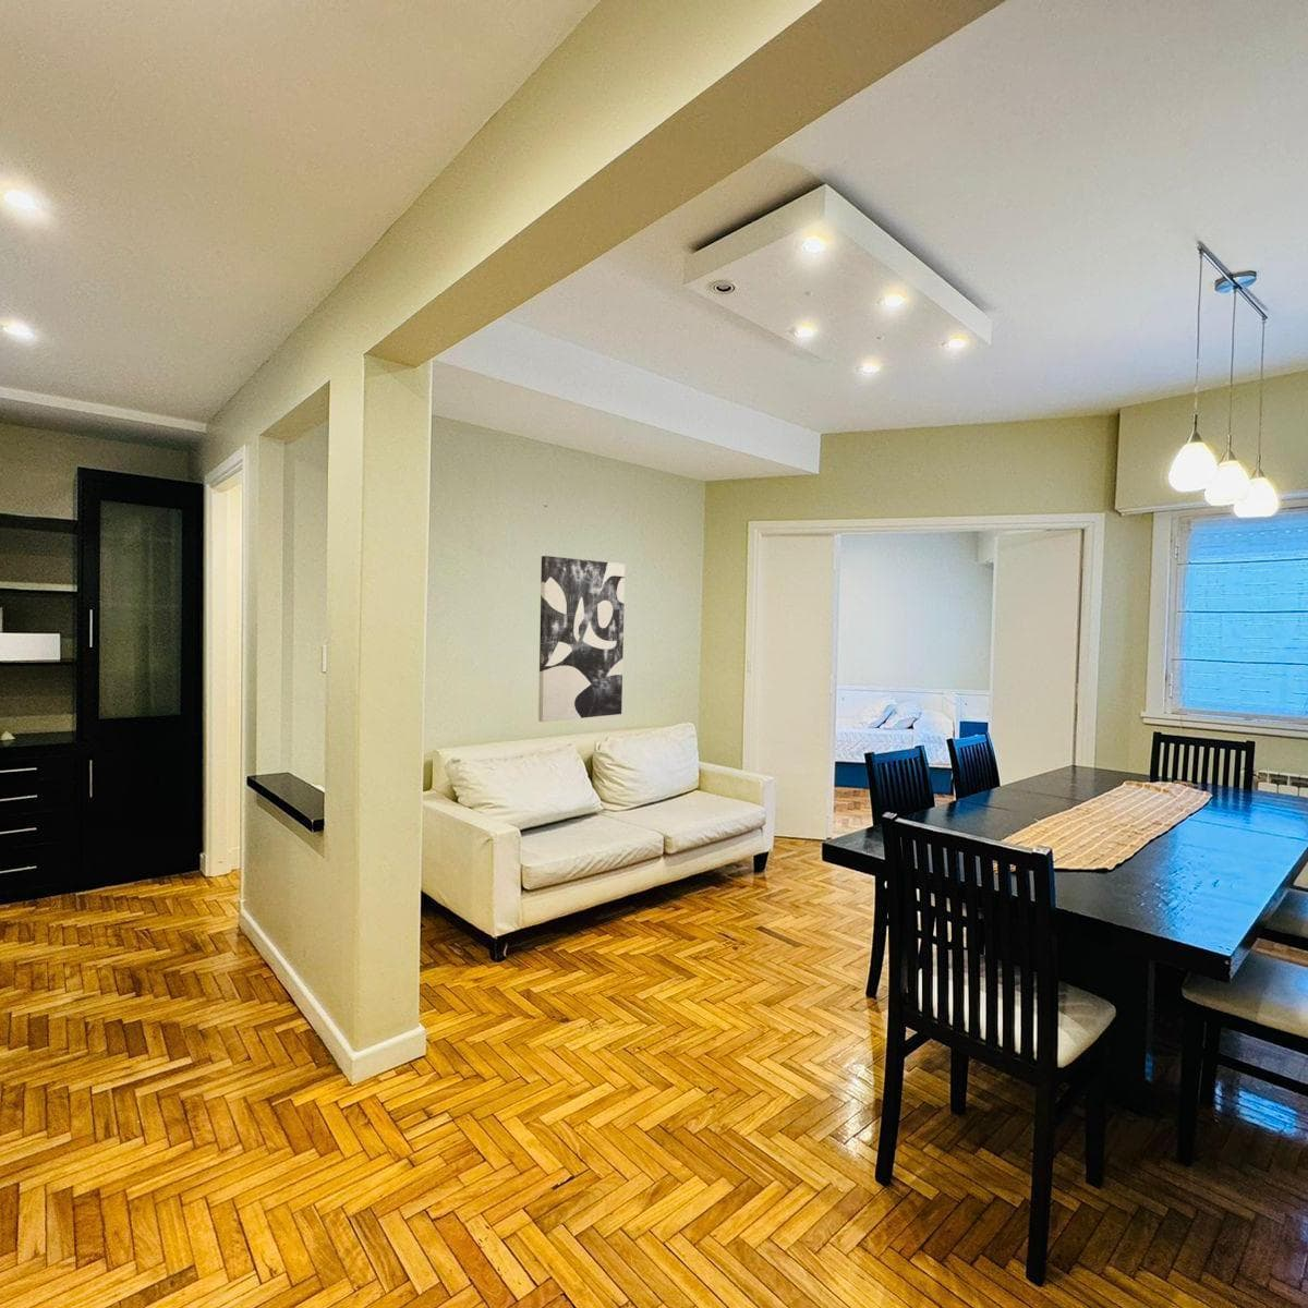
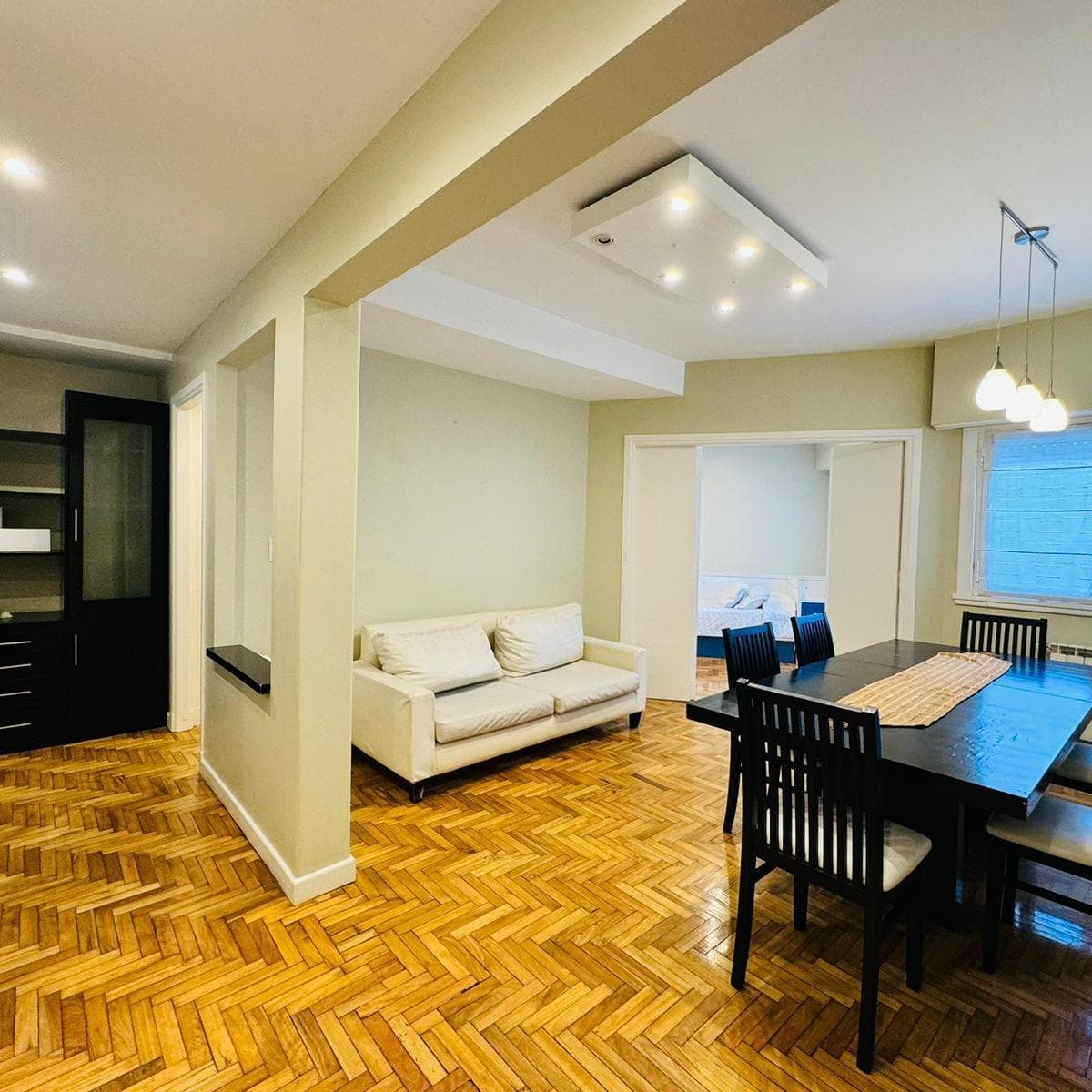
- wall art [538,555,625,722]
